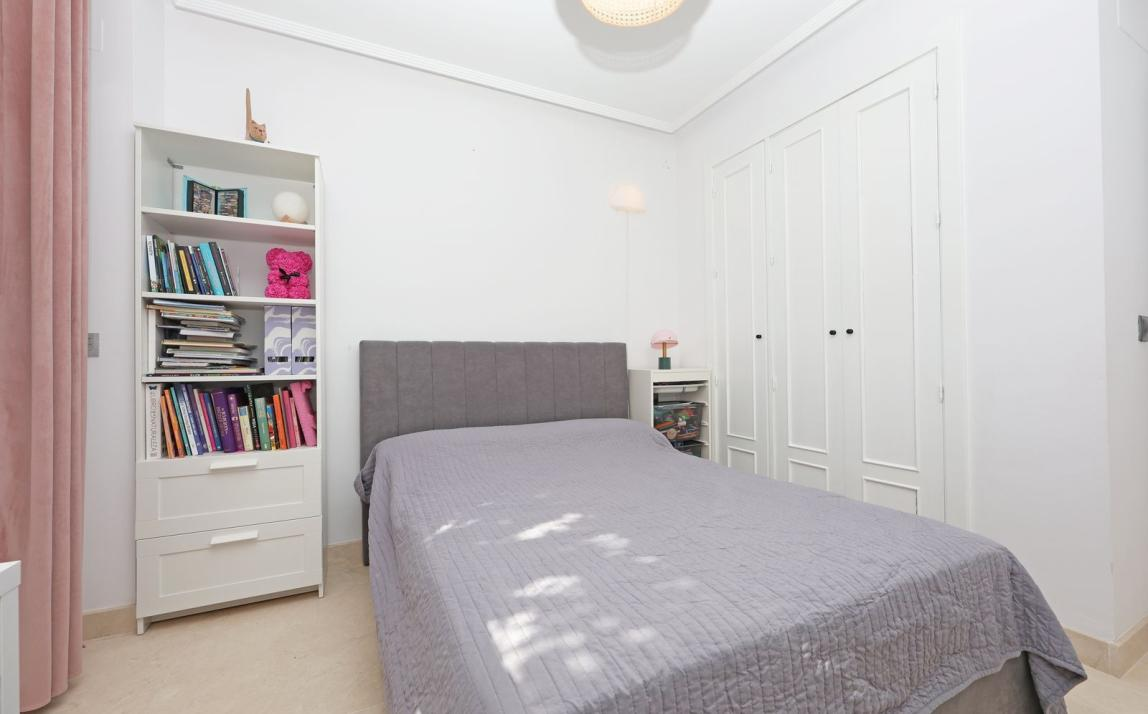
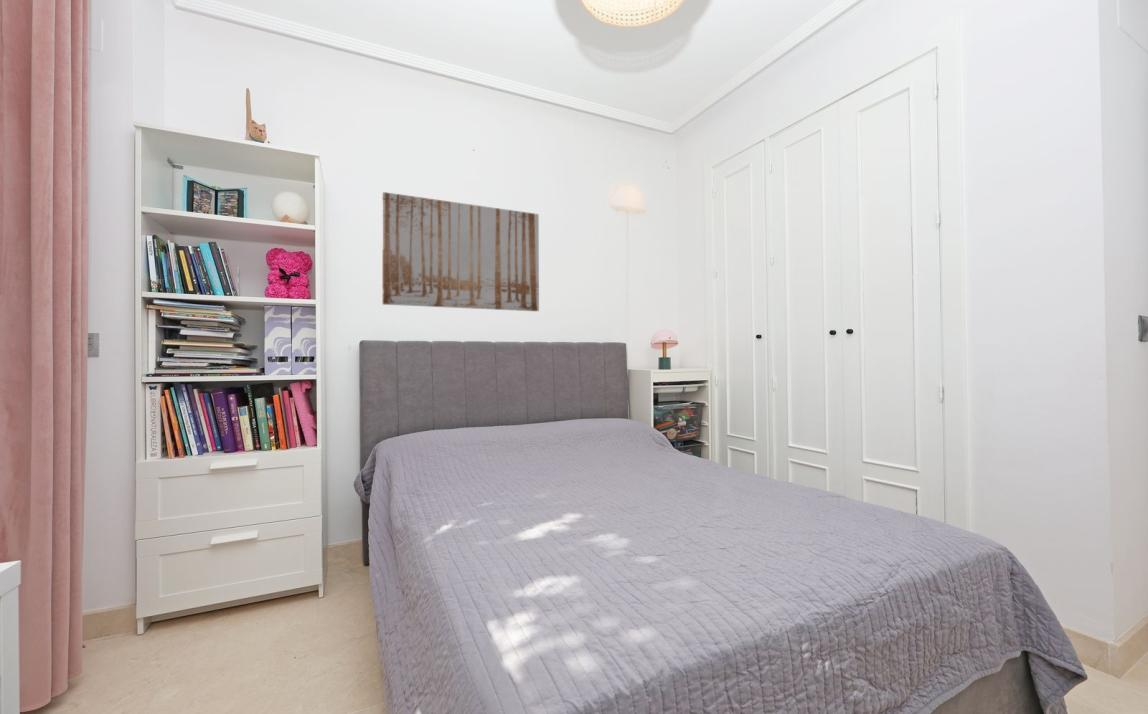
+ wall art [381,191,540,312]
